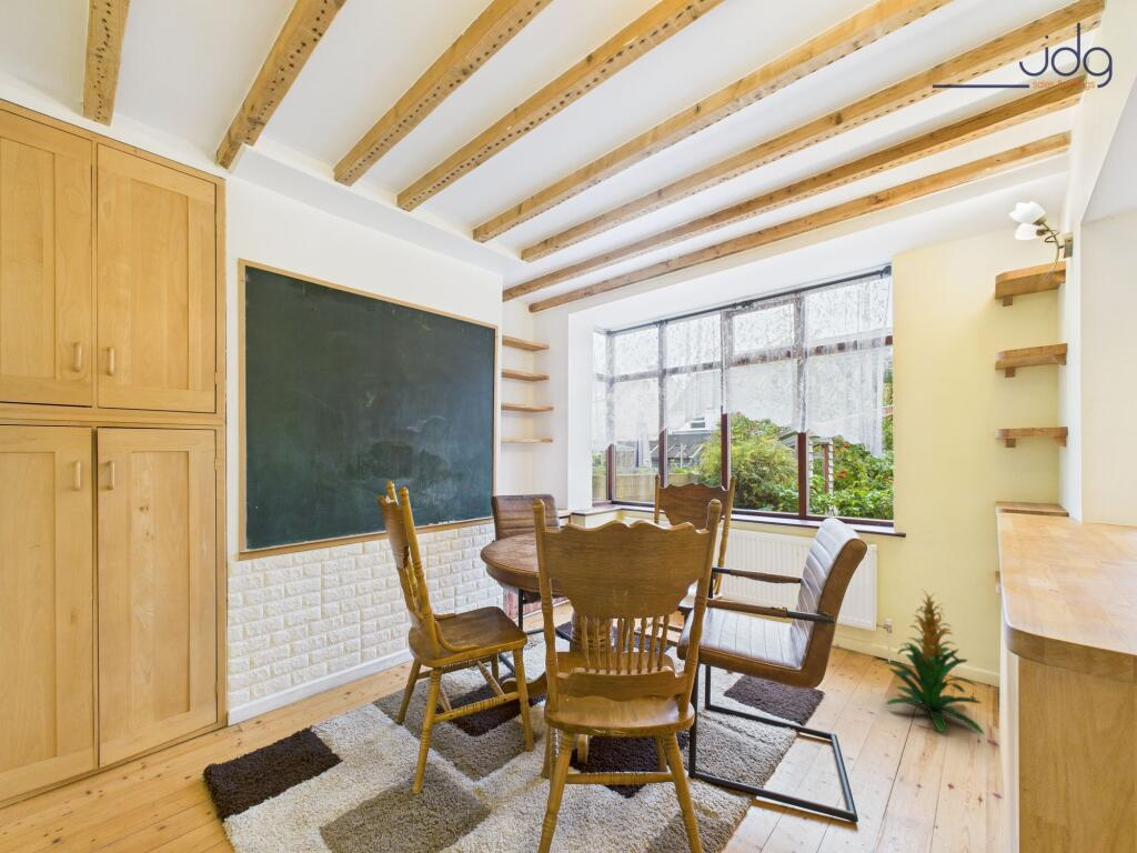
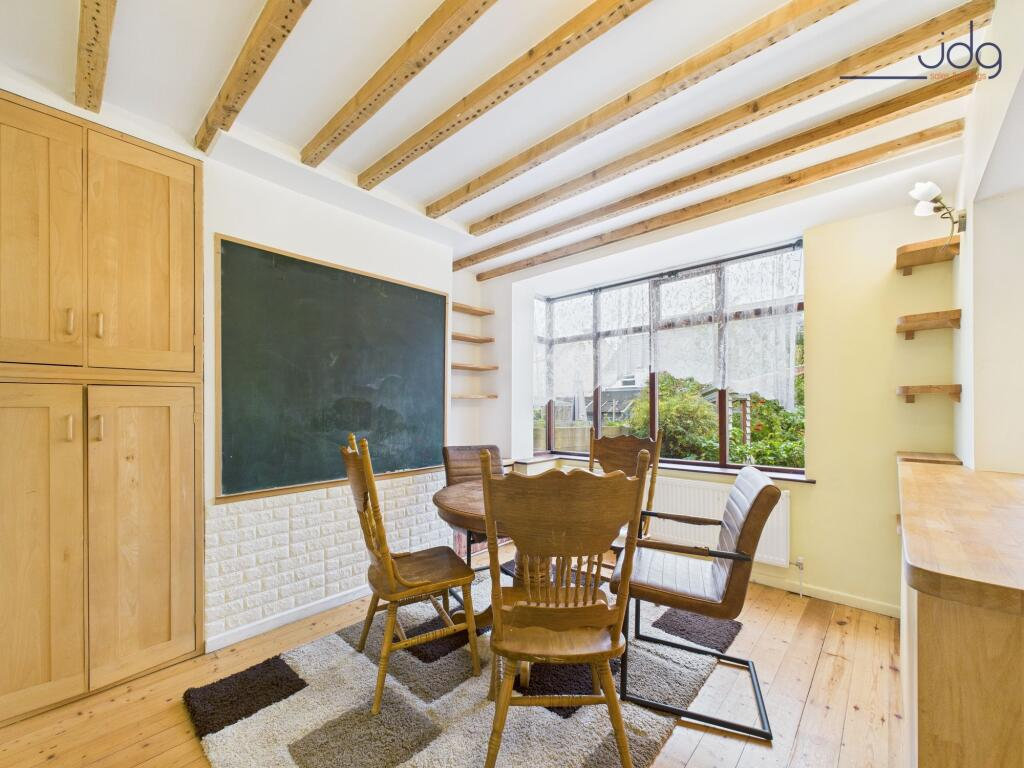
- indoor plant [882,589,985,735]
